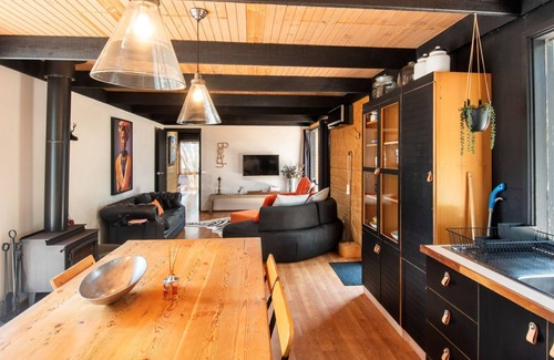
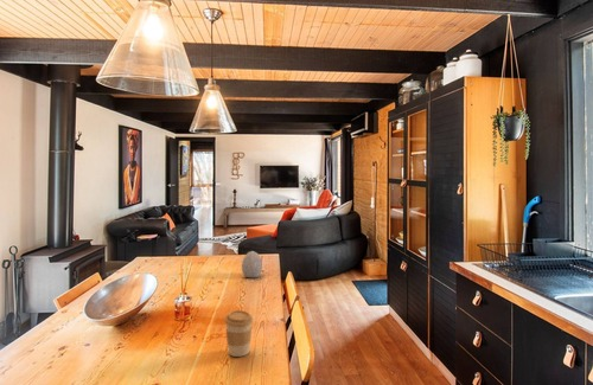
+ coffee cup [224,309,254,358]
+ decorative egg [241,250,263,278]
